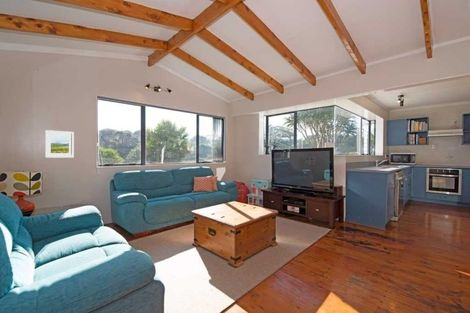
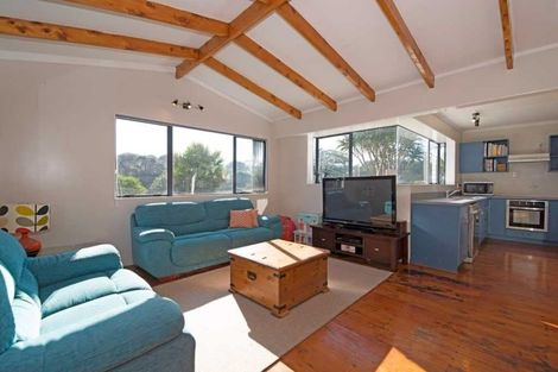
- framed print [44,129,75,158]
